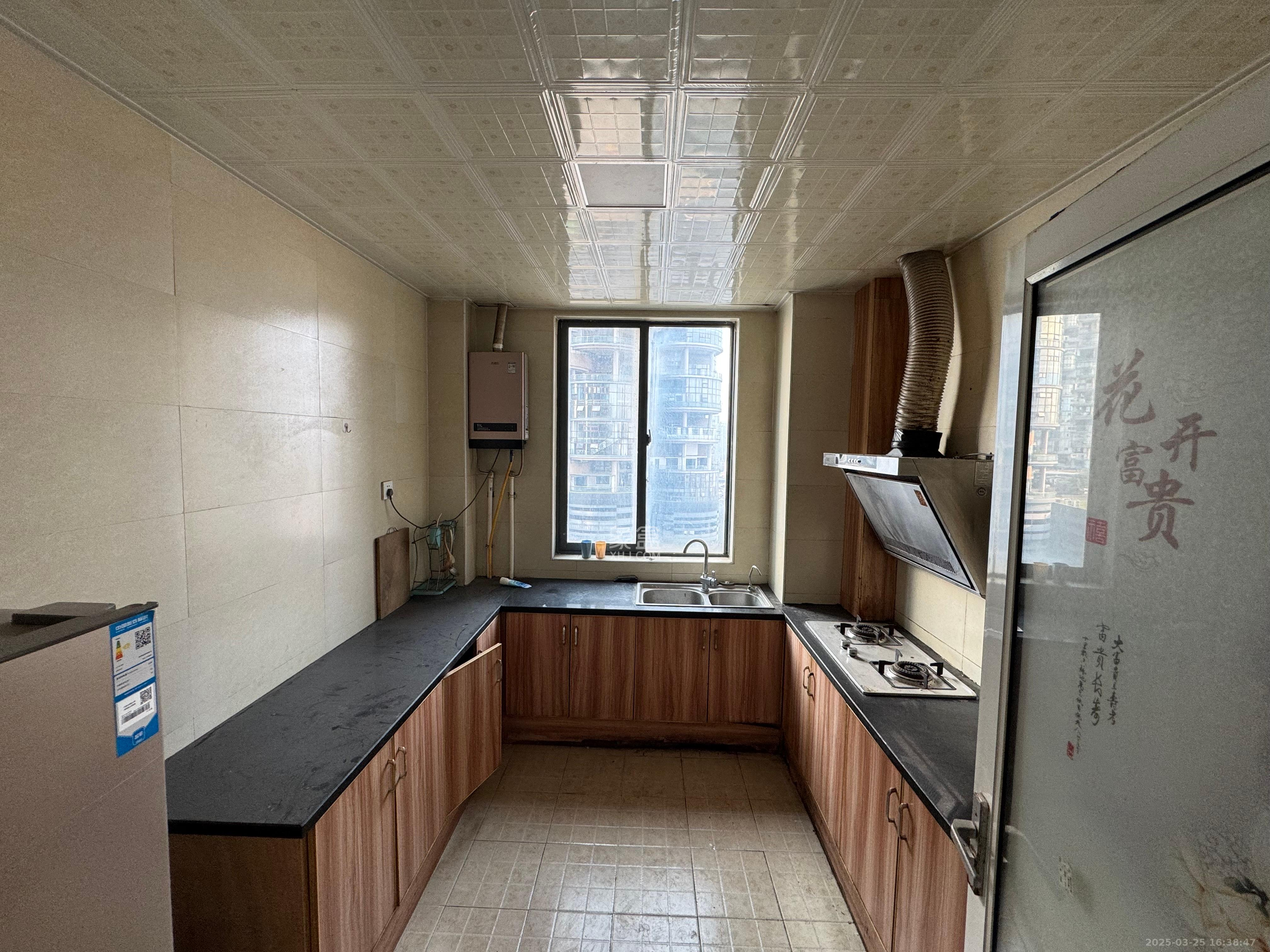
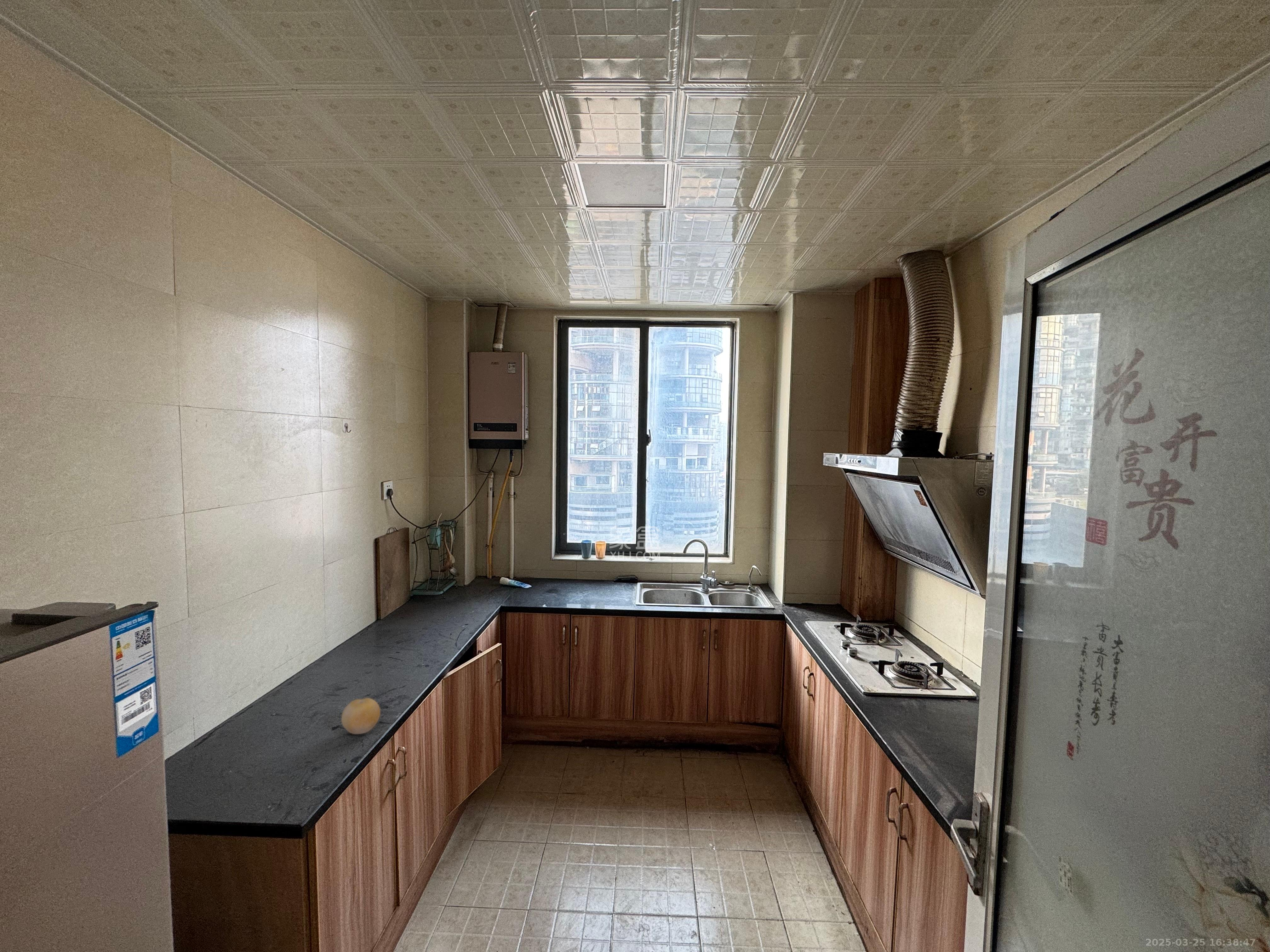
+ fruit [341,698,380,734]
